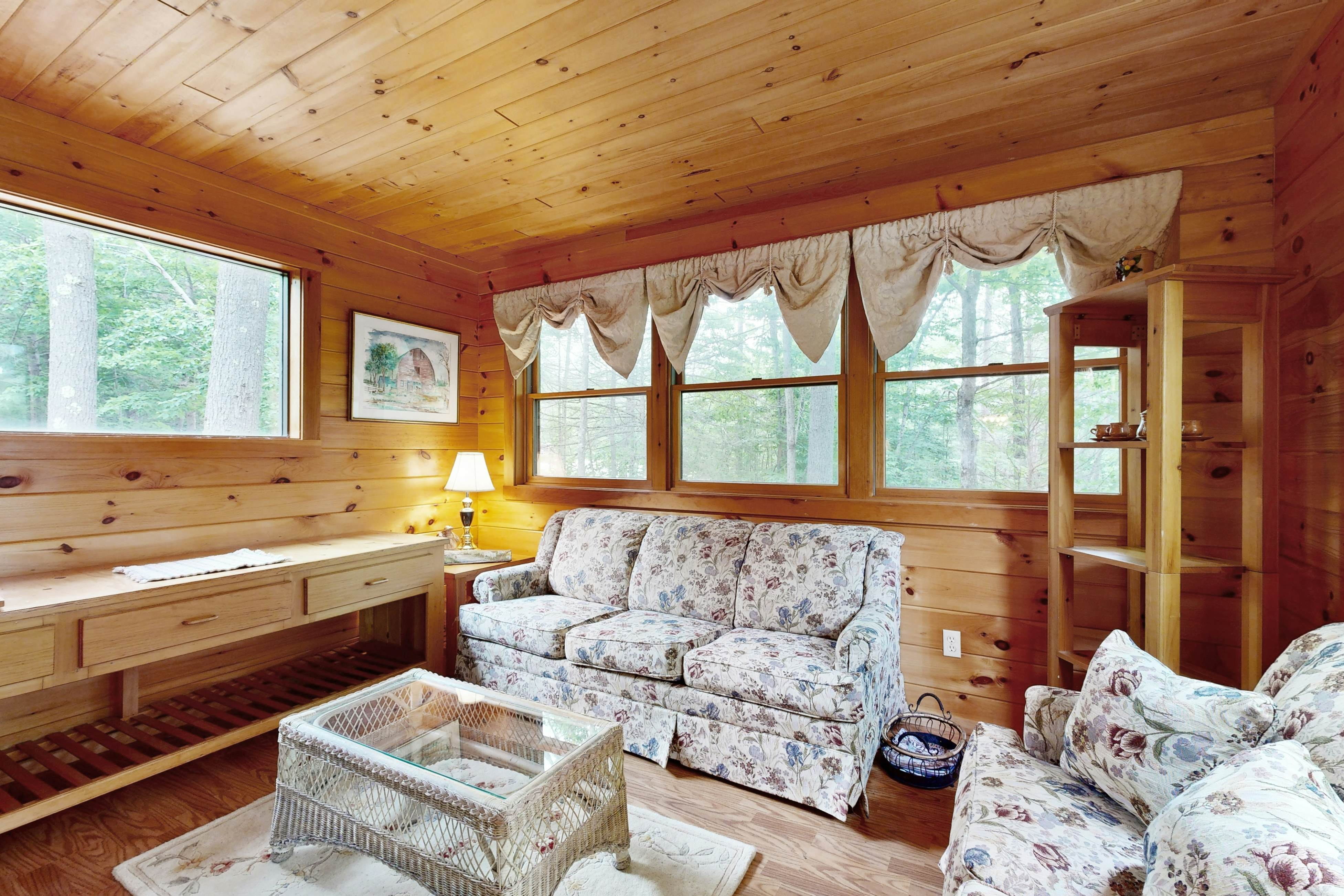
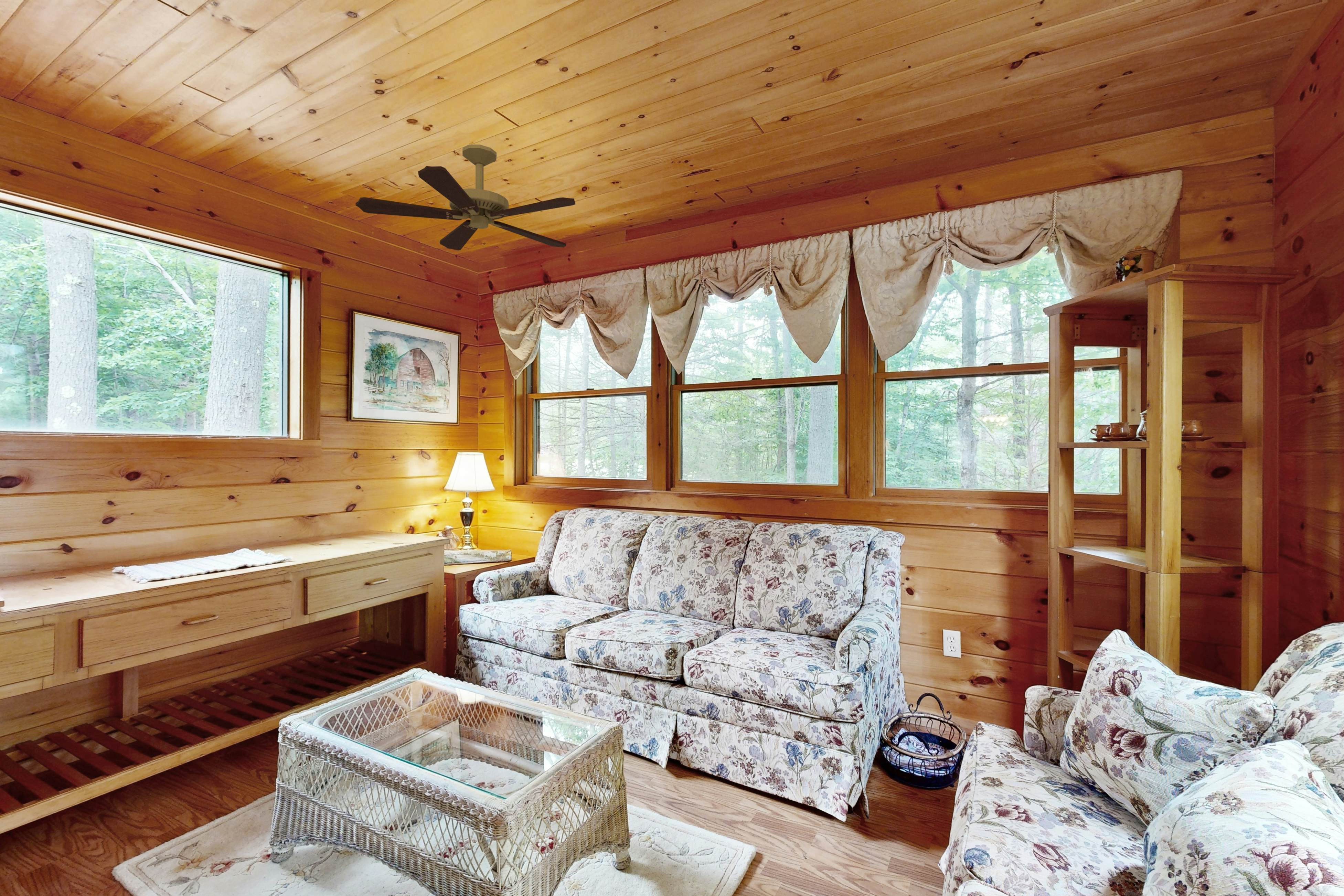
+ ceiling fan [355,144,576,251]
